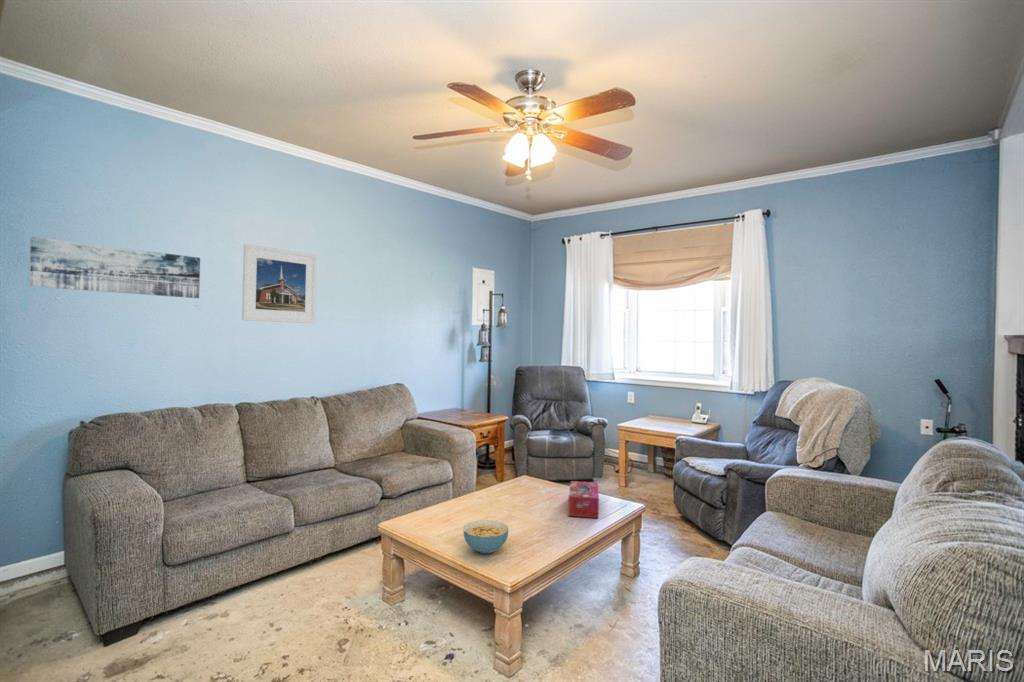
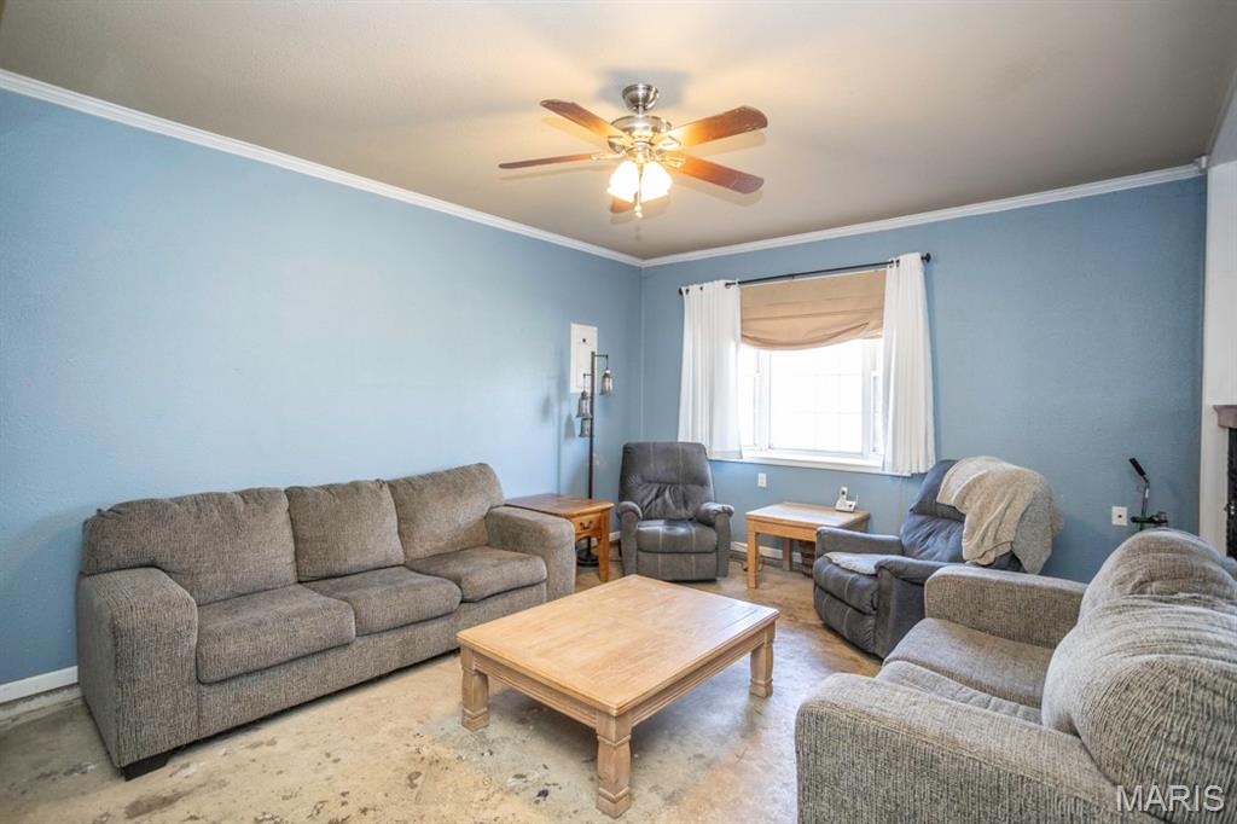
- cereal bowl [463,519,509,555]
- tissue box [567,480,600,519]
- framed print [241,243,318,324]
- wall art [28,235,201,299]
